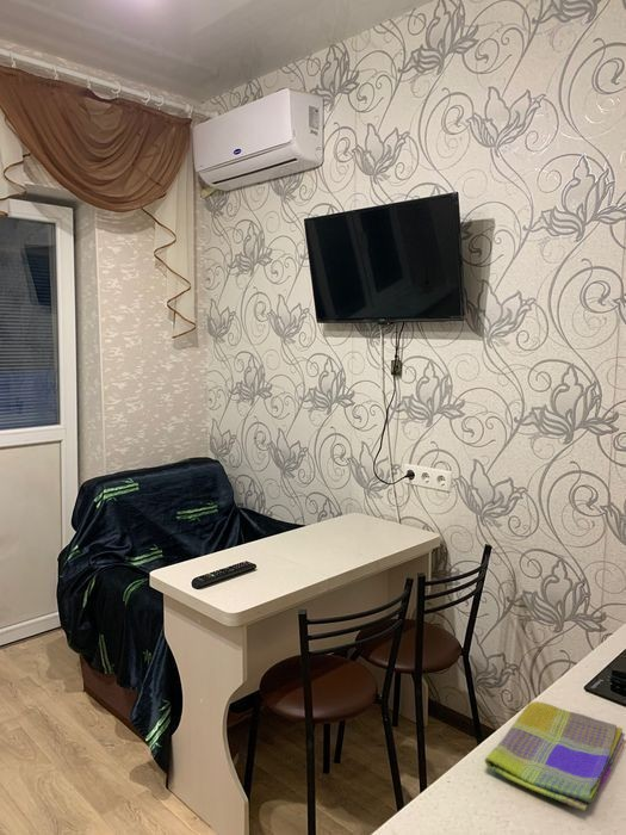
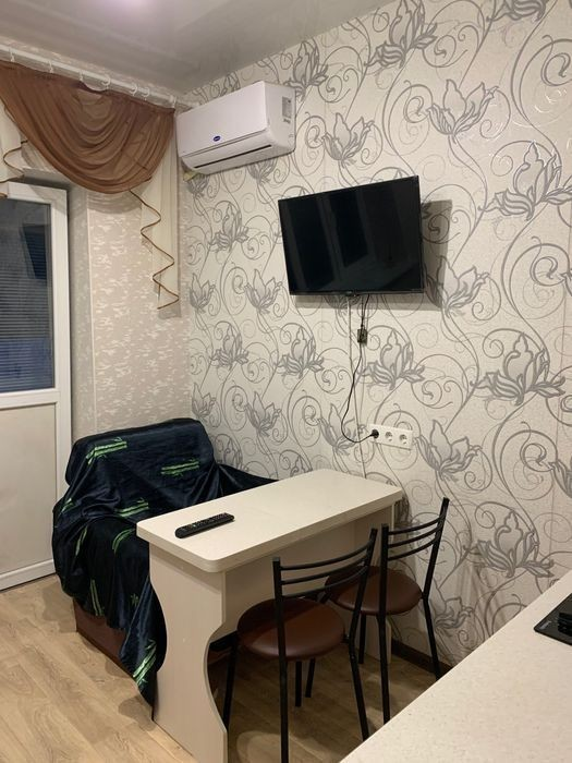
- dish towel [484,700,626,812]
